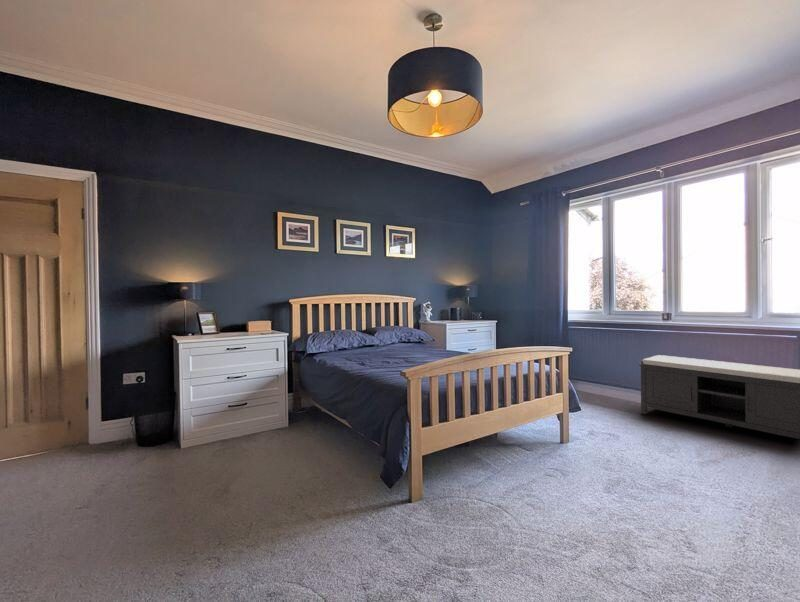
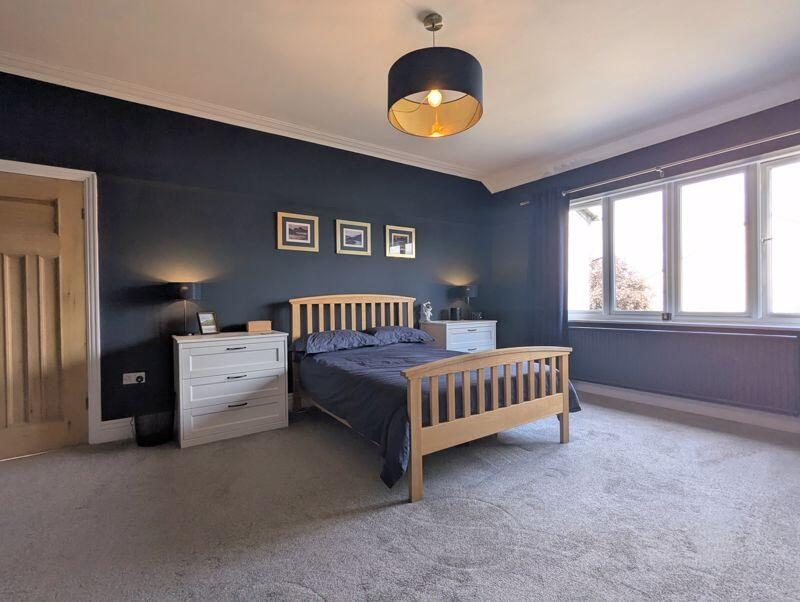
- bench [638,354,800,439]
